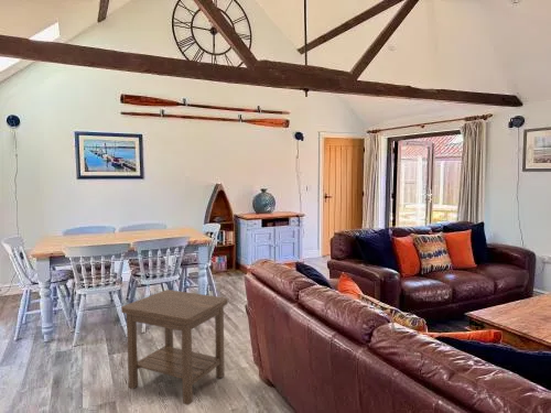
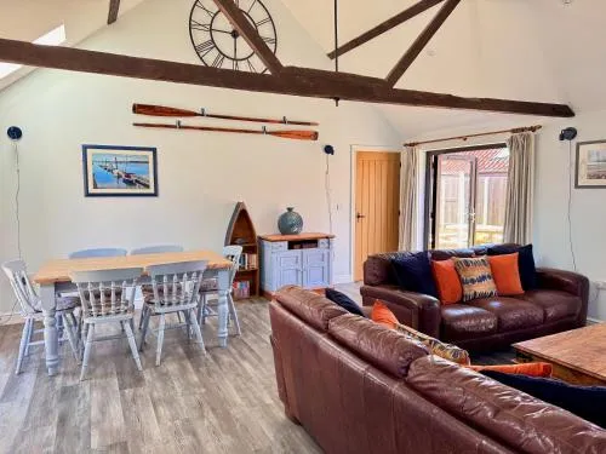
- side table [120,289,229,406]
